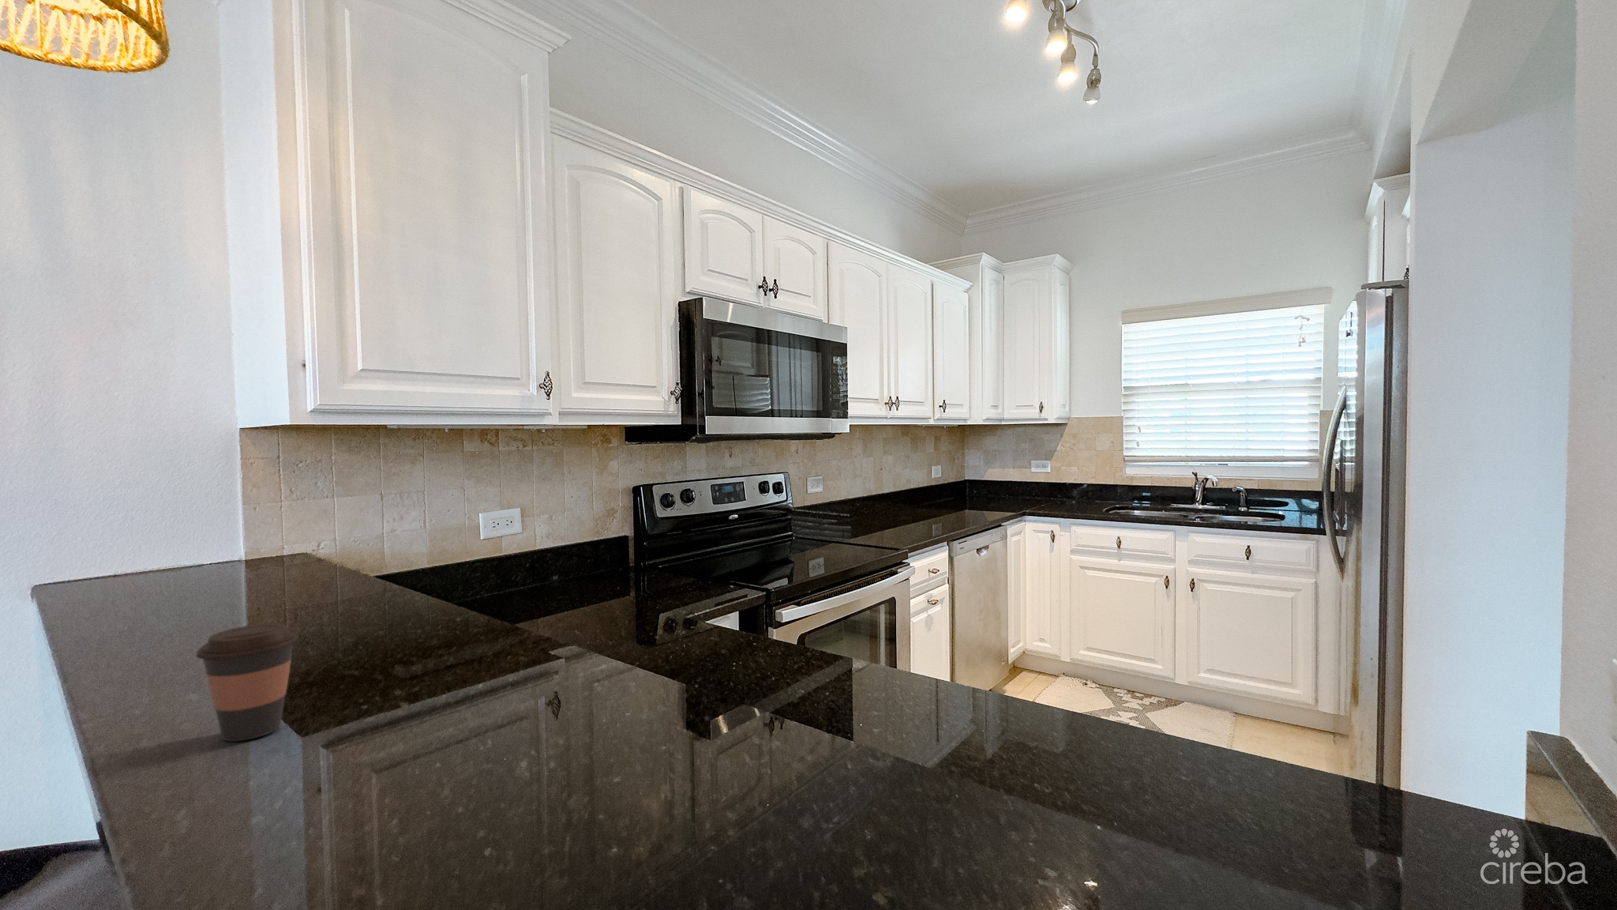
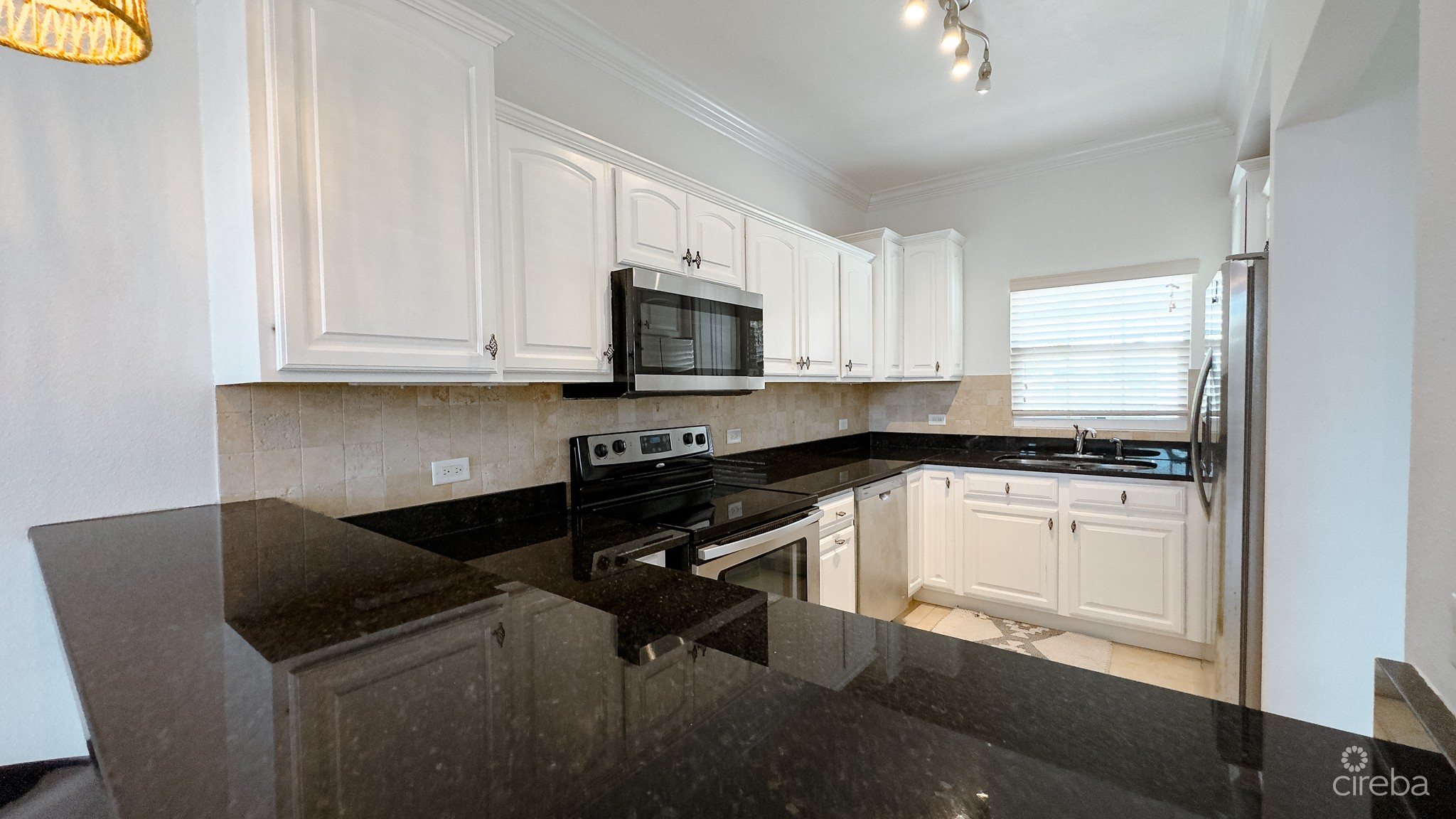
- coffee cup [195,622,299,742]
